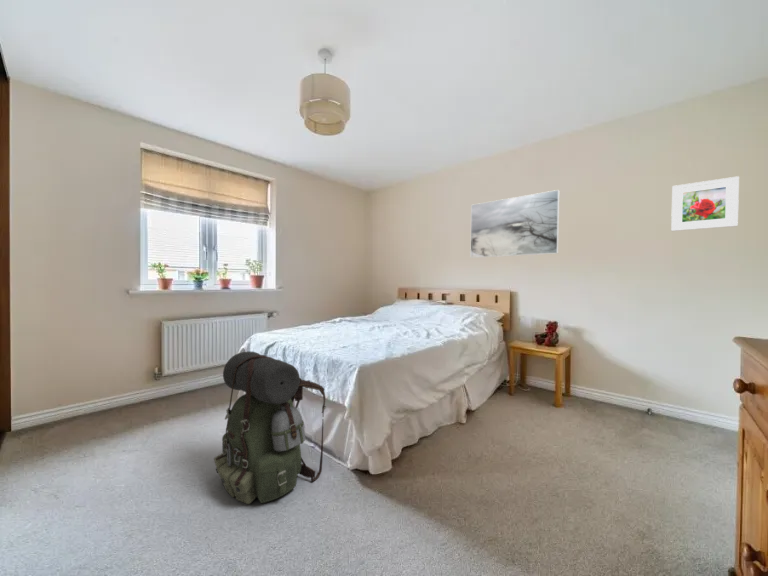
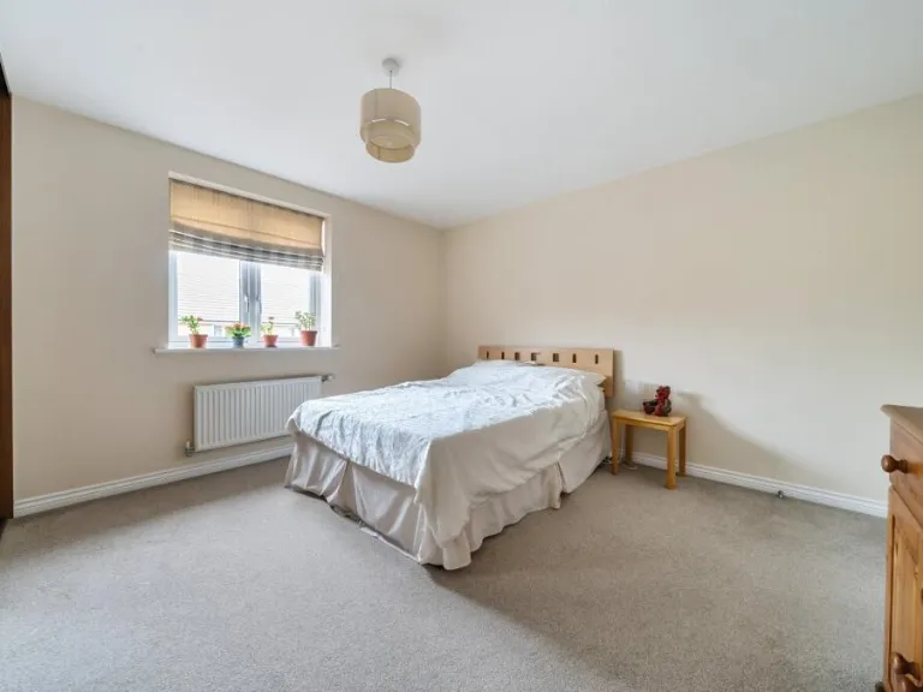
- backpack [213,351,328,505]
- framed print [469,189,560,259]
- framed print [670,175,740,232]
